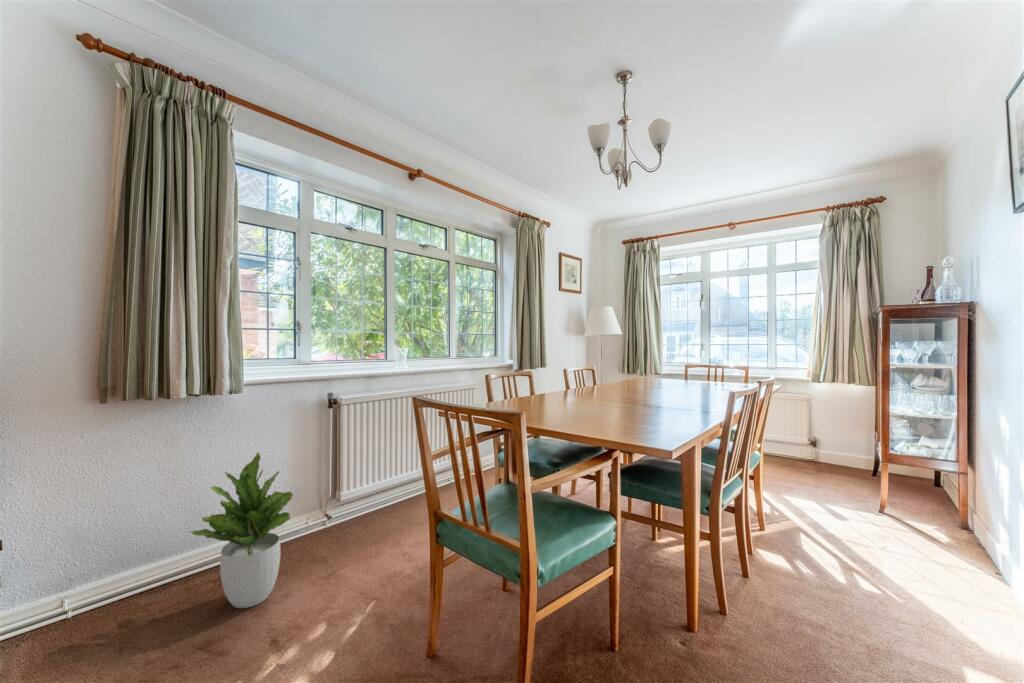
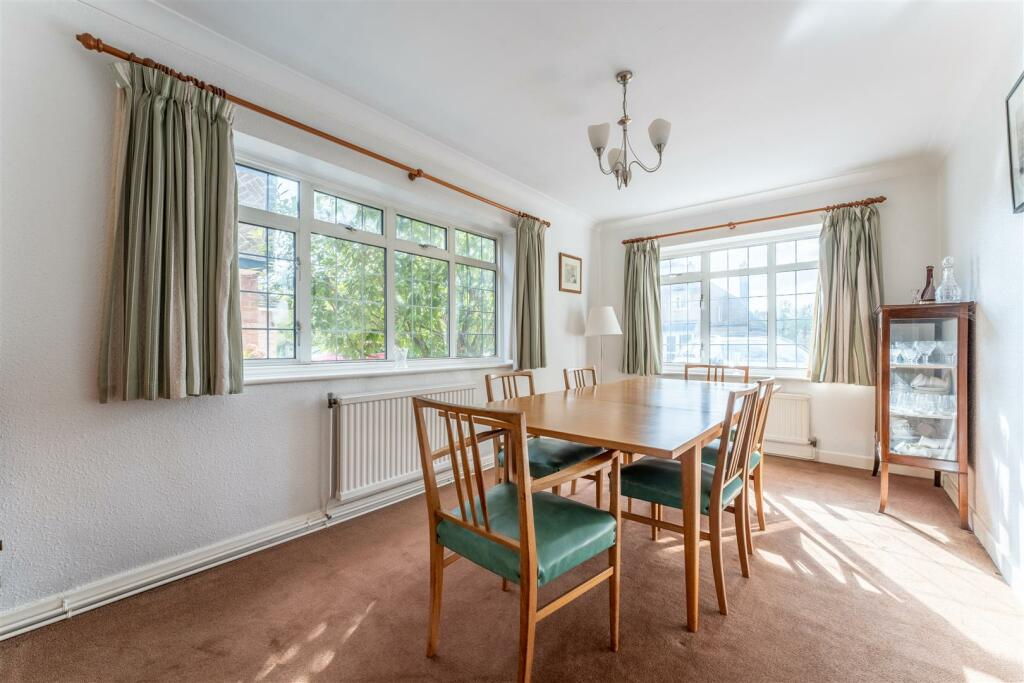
- potted plant [188,451,295,609]
